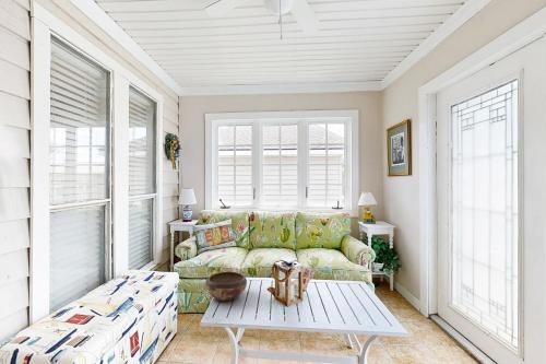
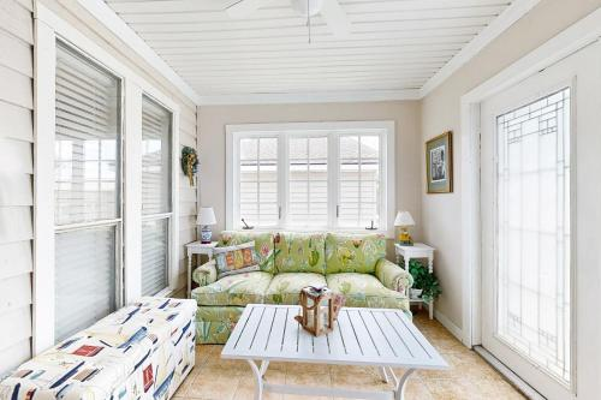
- decorative bowl [204,271,248,303]
